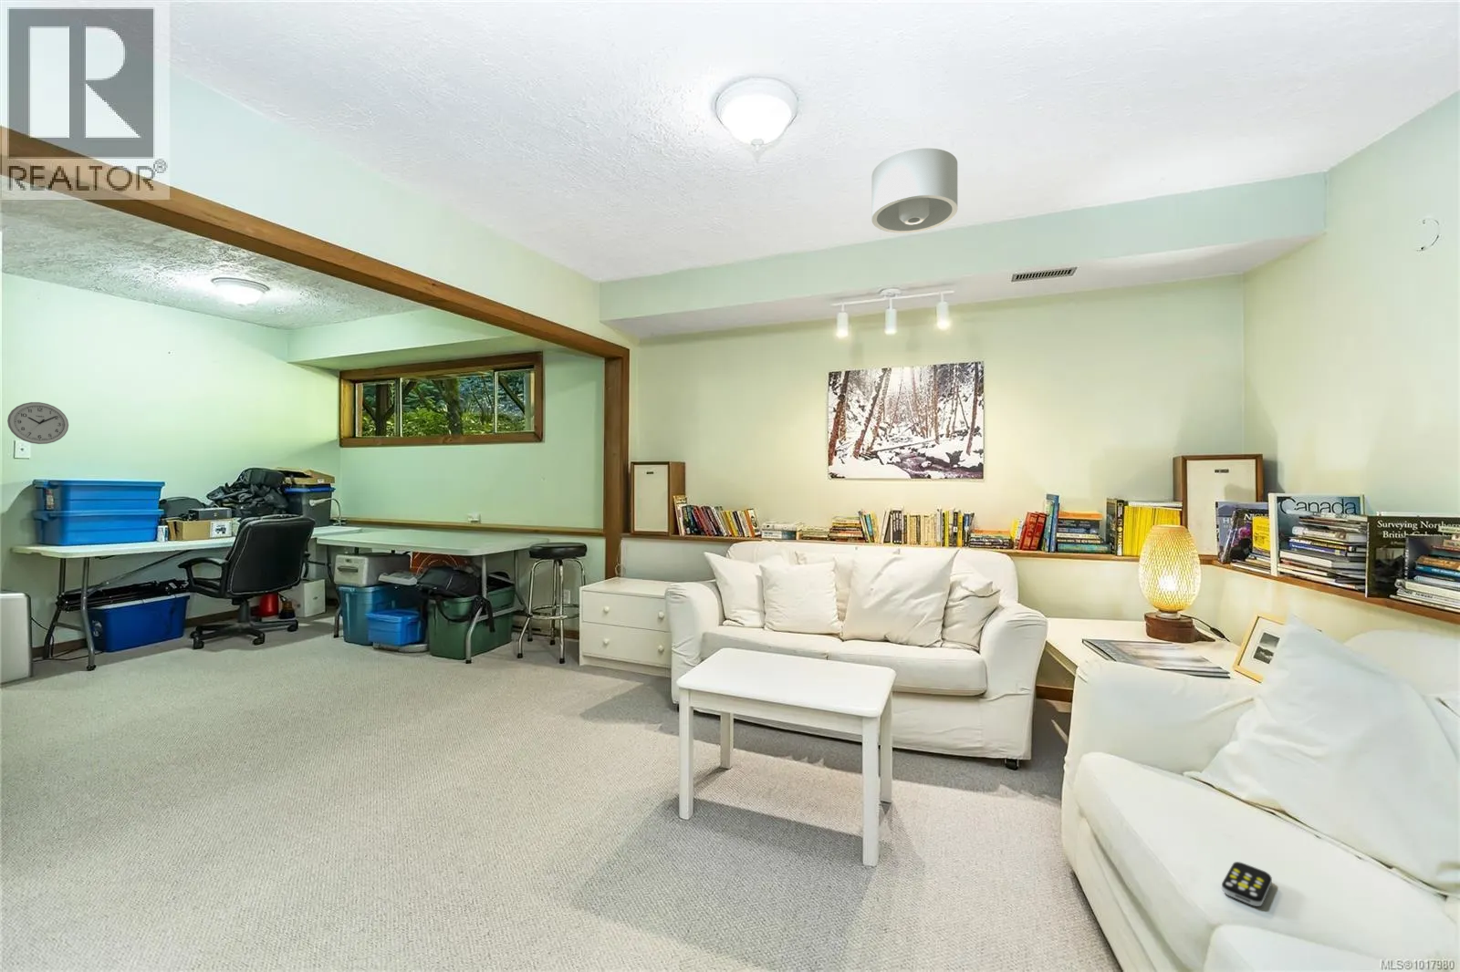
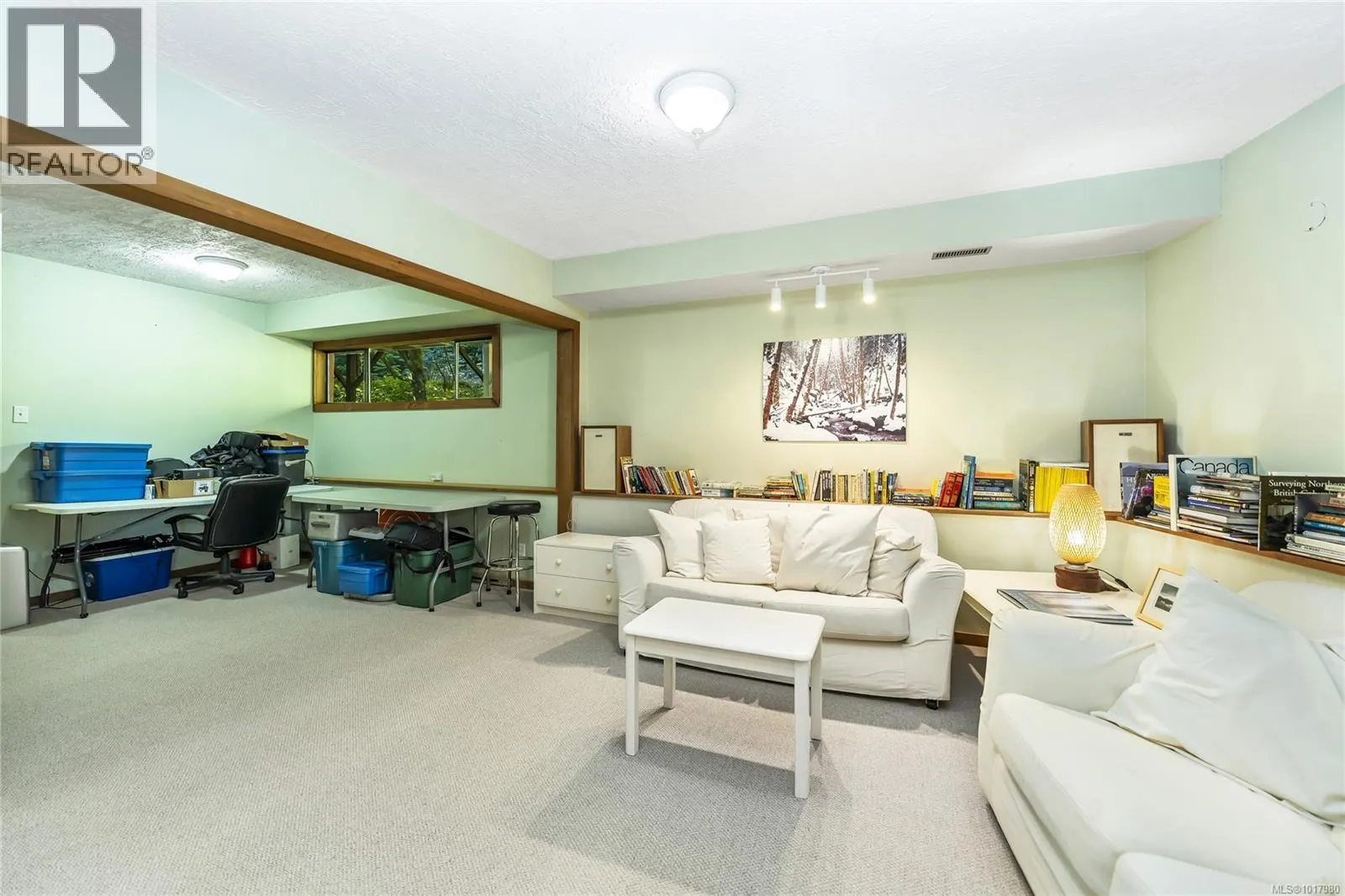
- wall clock [7,401,69,445]
- ceiling light [871,148,958,233]
- remote control [1221,860,1273,907]
